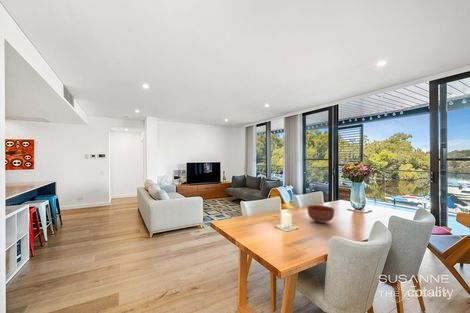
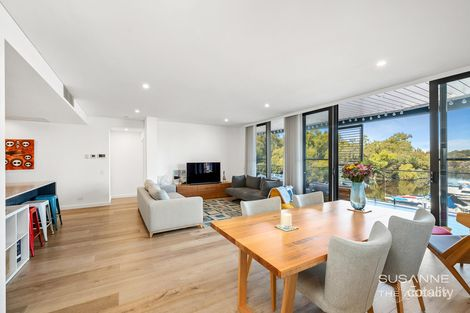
- bowl [306,204,336,224]
